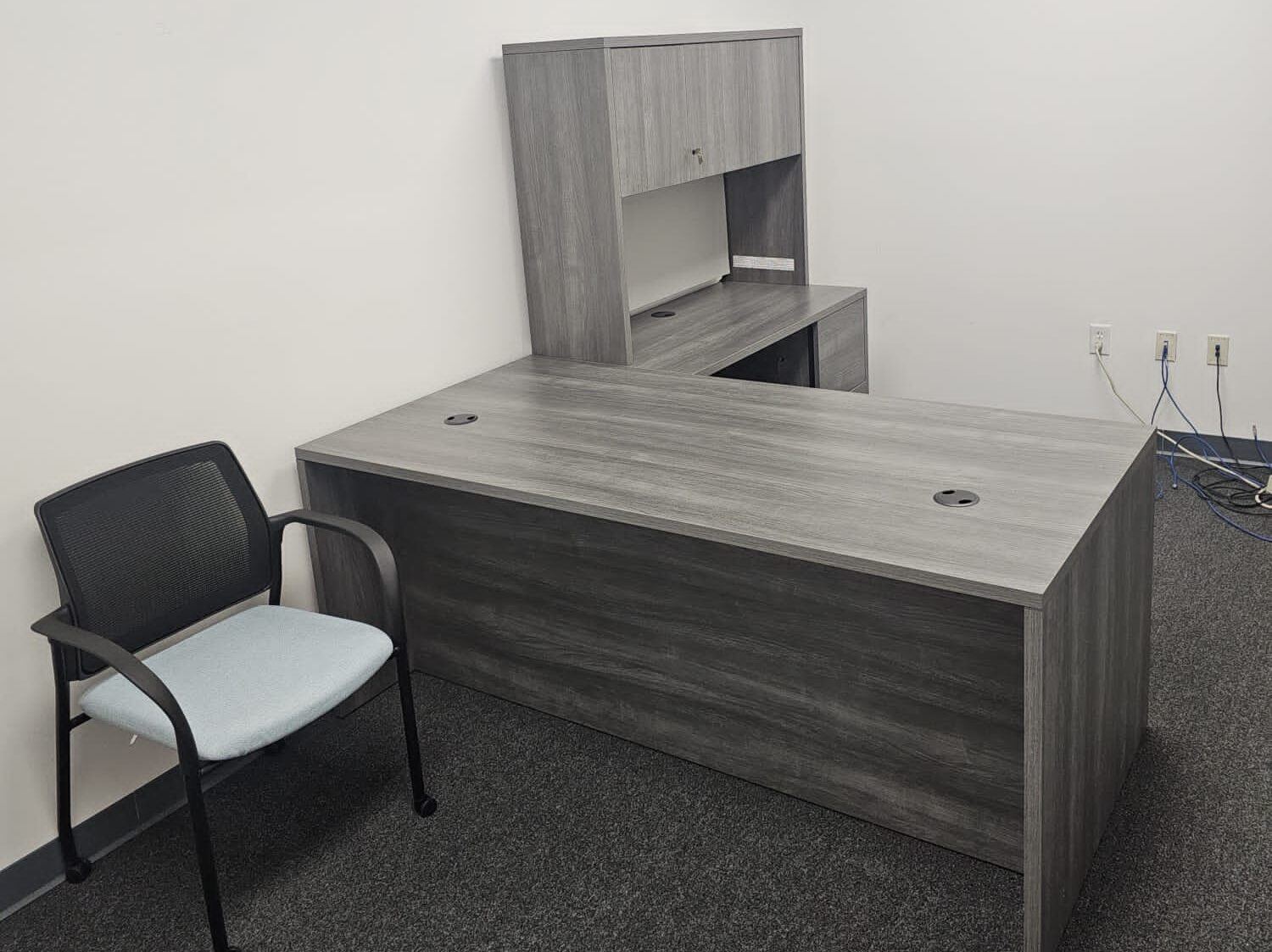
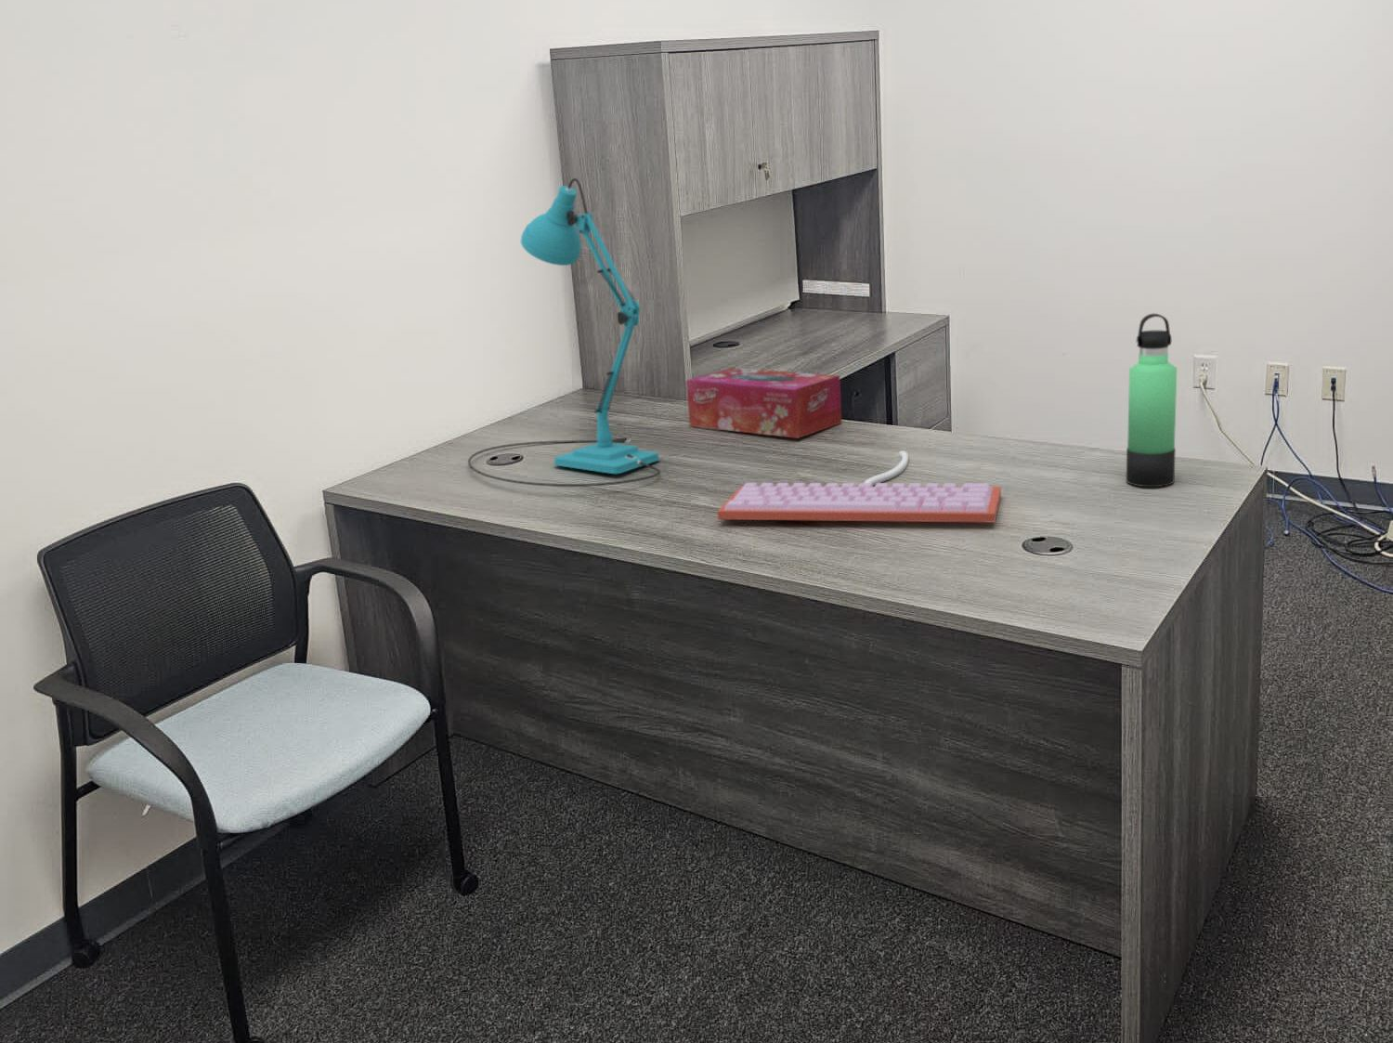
+ keyboard [717,449,1002,523]
+ desk lamp [468,177,661,488]
+ thermos bottle [1126,313,1177,488]
+ tissue box [686,367,842,439]
